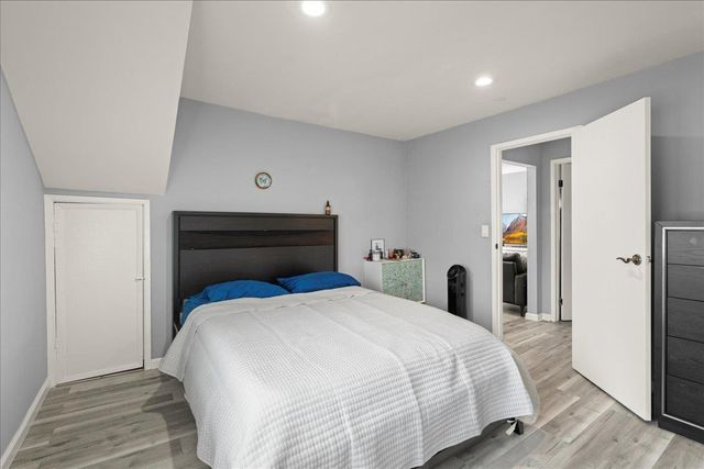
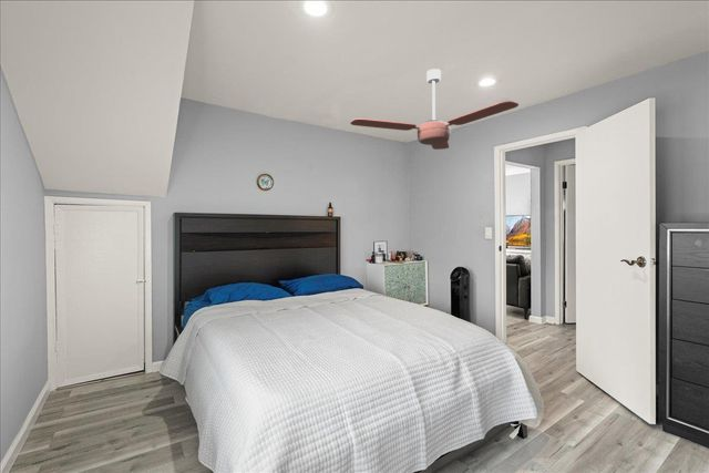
+ ceiling fan [349,68,520,151]
